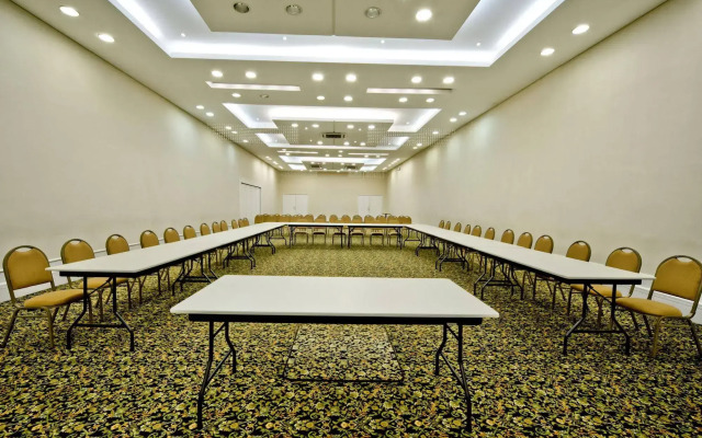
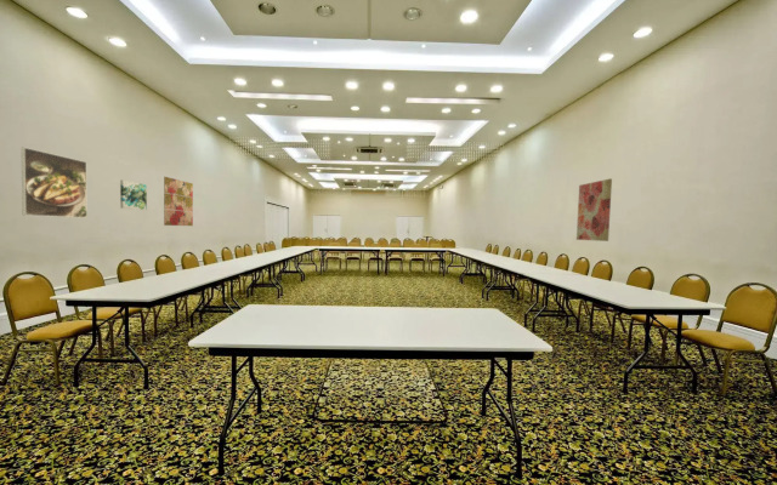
+ wall art [575,177,613,242]
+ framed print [21,147,89,218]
+ wall art [119,178,148,211]
+ wall art [163,176,194,227]
